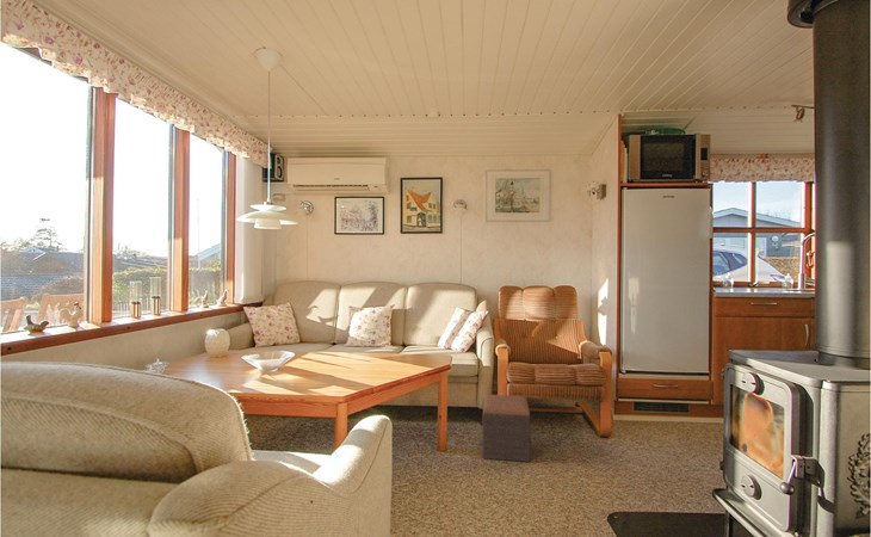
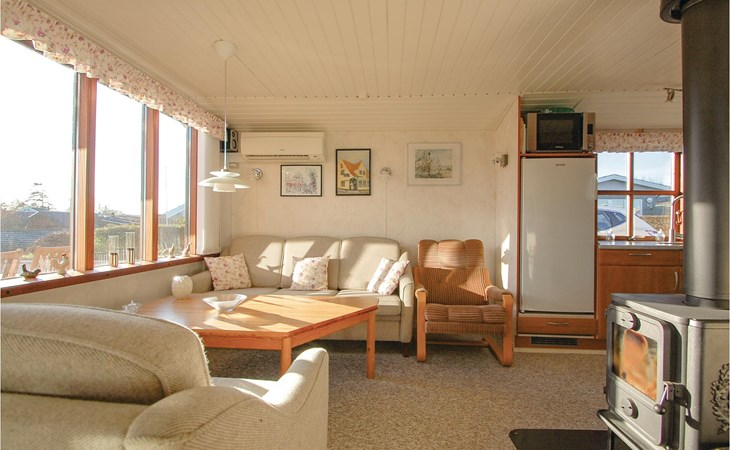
- footstool [481,394,532,463]
